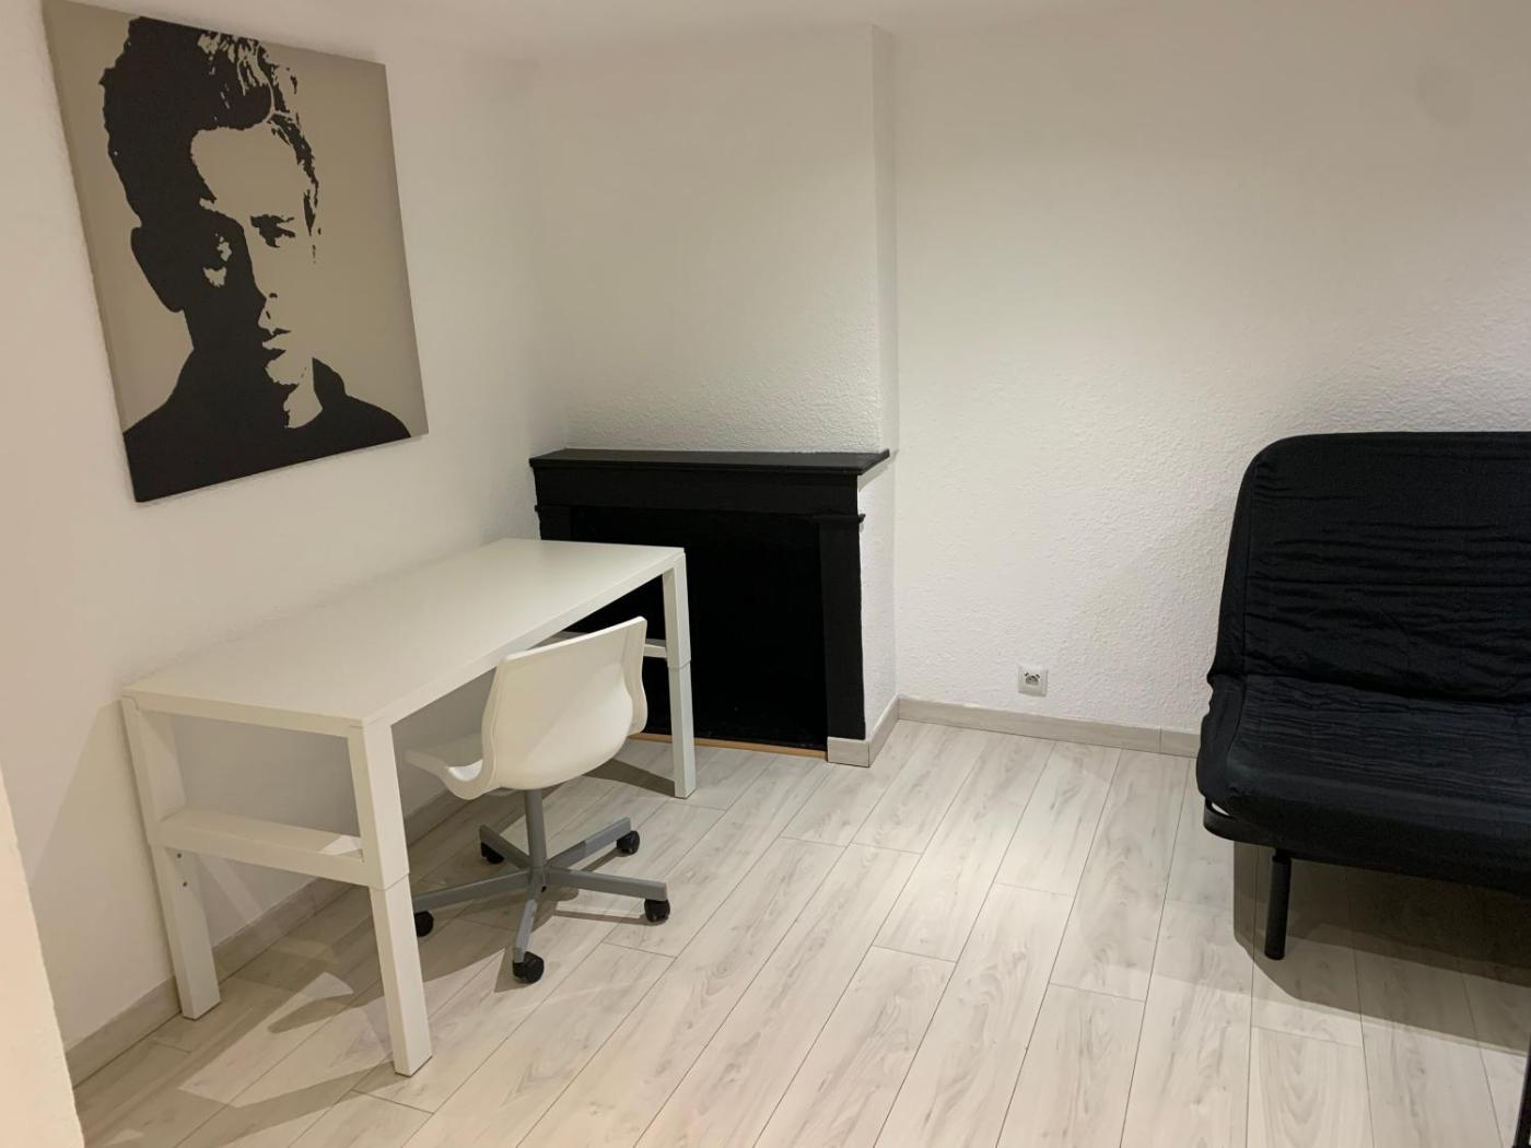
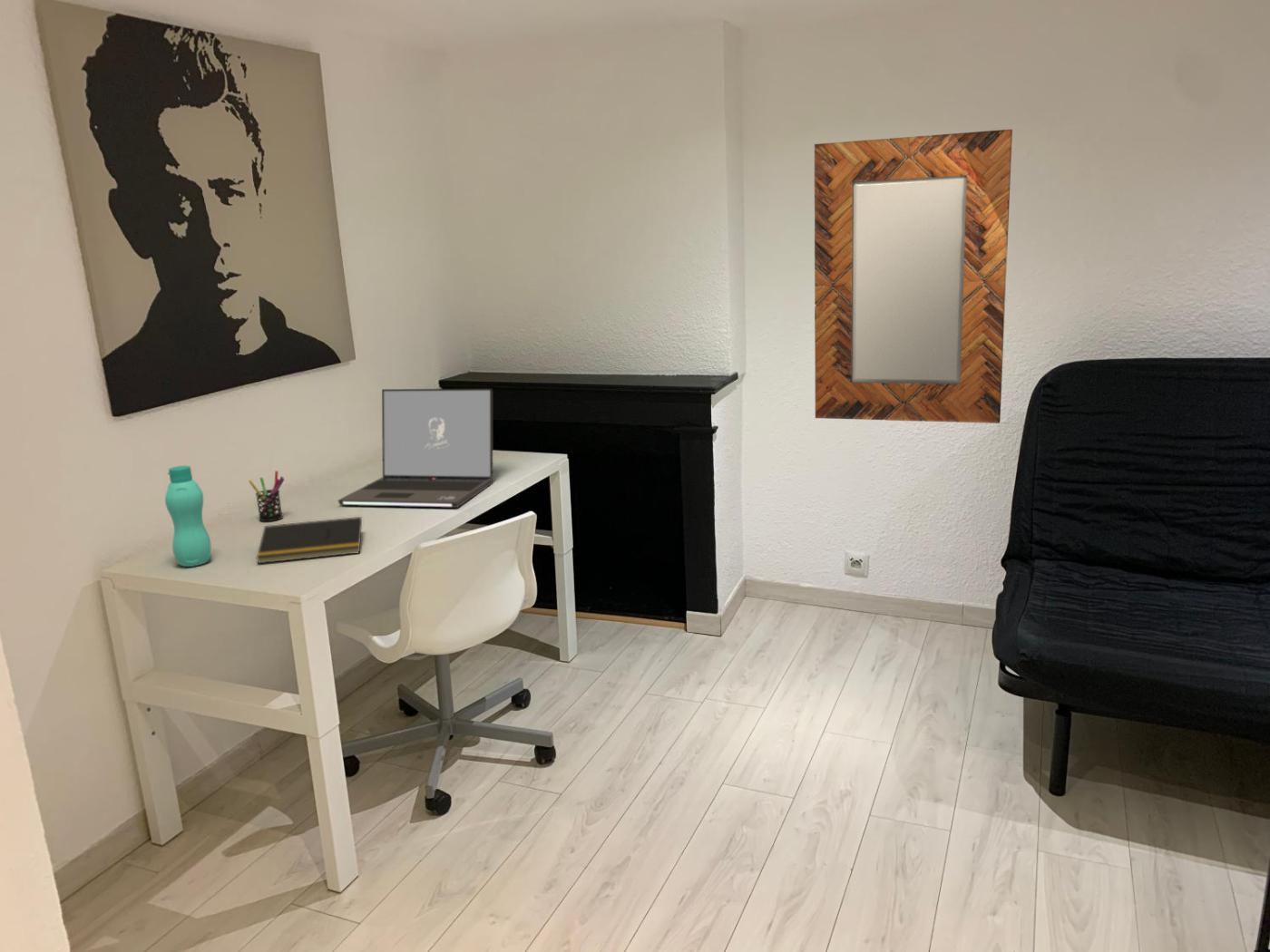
+ notepad [256,516,363,564]
+ bottle [164,464,211,568]
+ laptop [337,387,494,509]
+ pen holder [248,470,285,522]
+ home mirror [814,129,1013,424]
